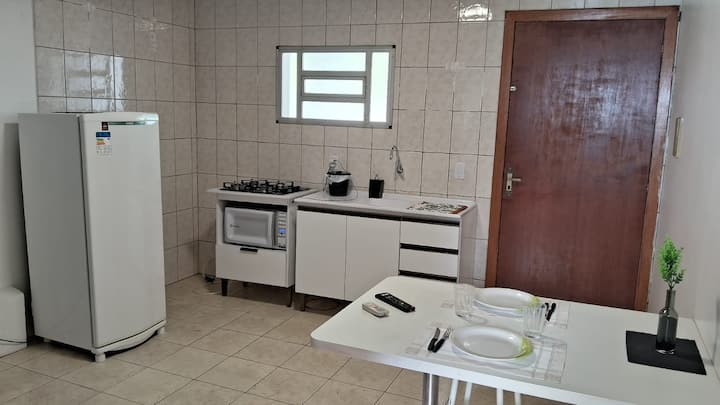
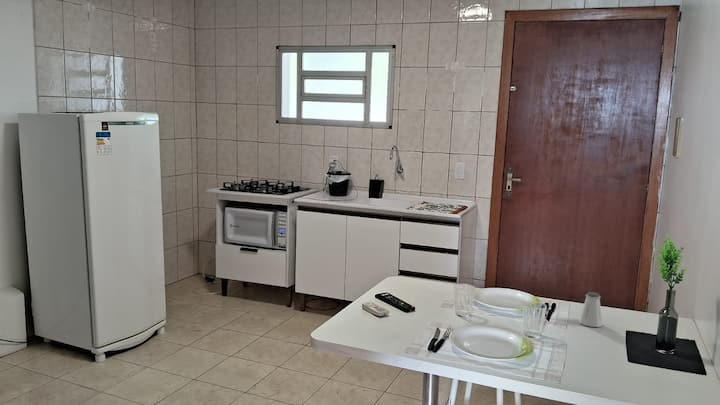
+ saltshaker [578,291,604,328]
